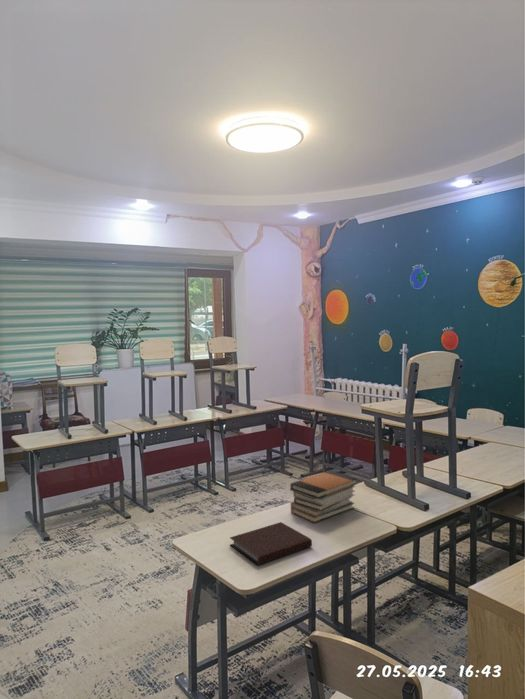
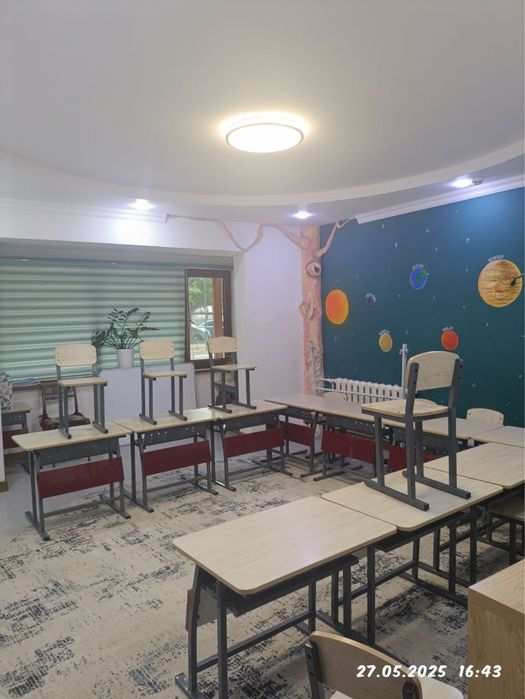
- book stack [289,470,359,524]
- notebook [229,521,313,566]
